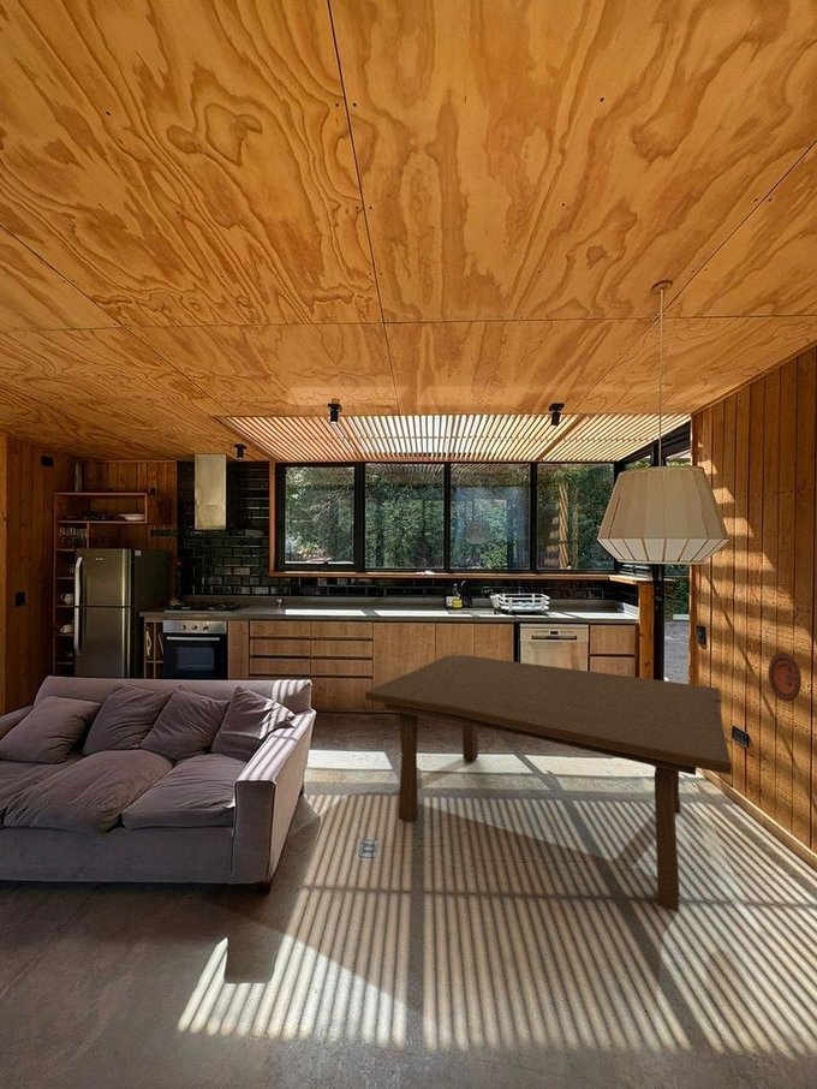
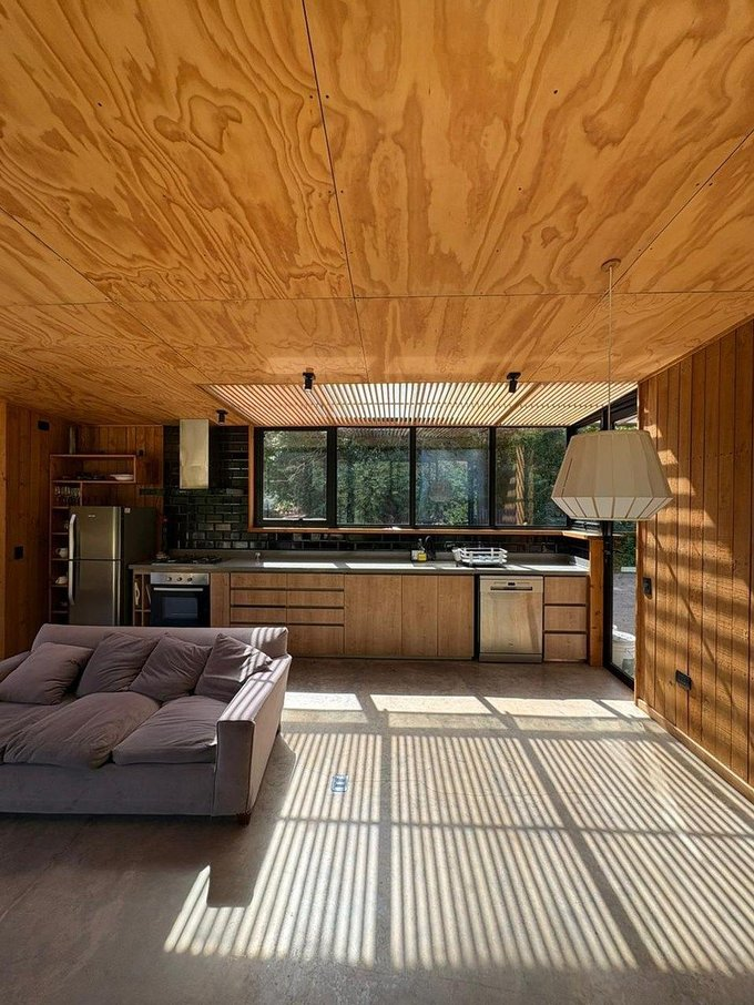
- dining table [364,654,733,914]
- decorative plate [767,651,803,702]
